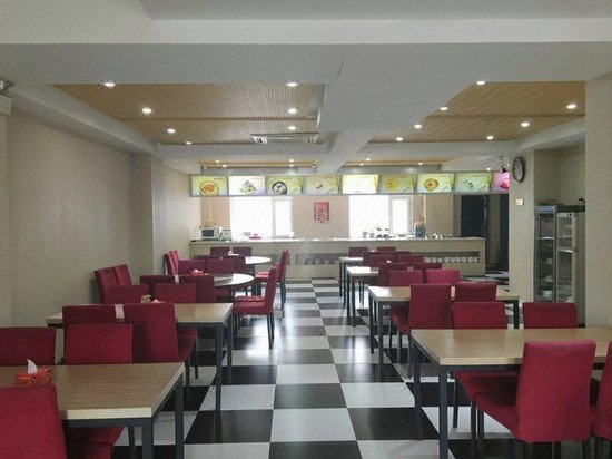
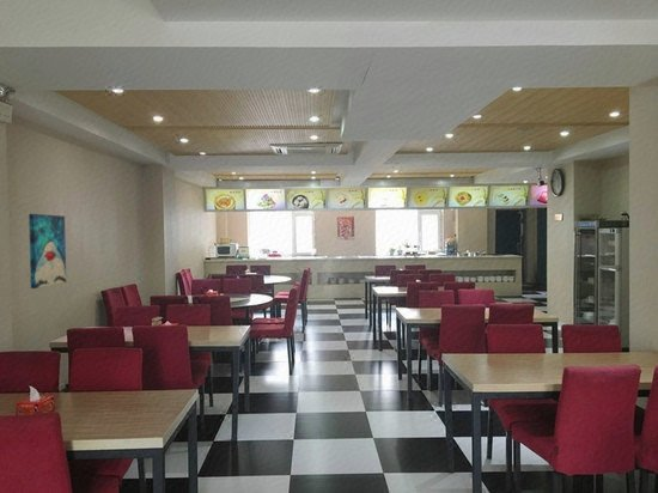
+ wall art [28,213,67,290]
